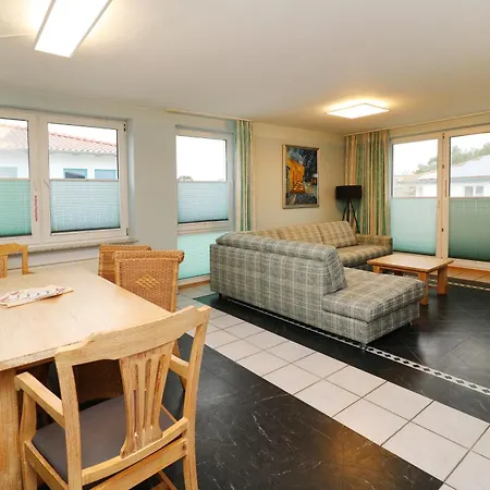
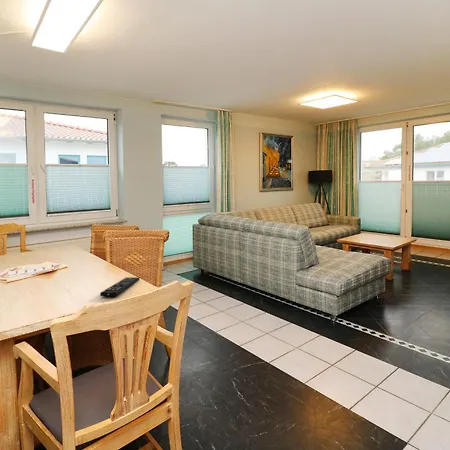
+ remote control [99,276,140,297]
